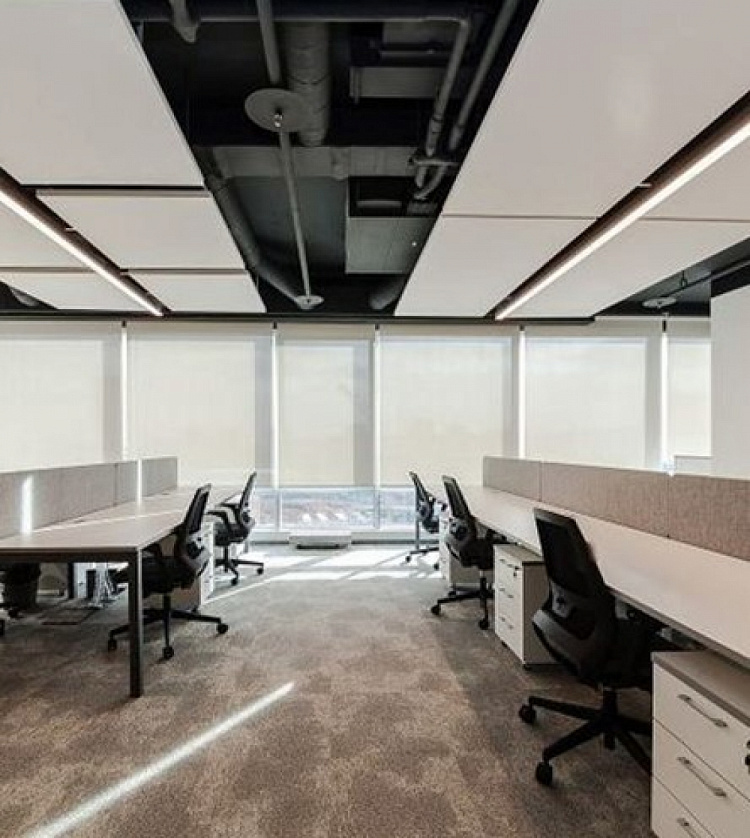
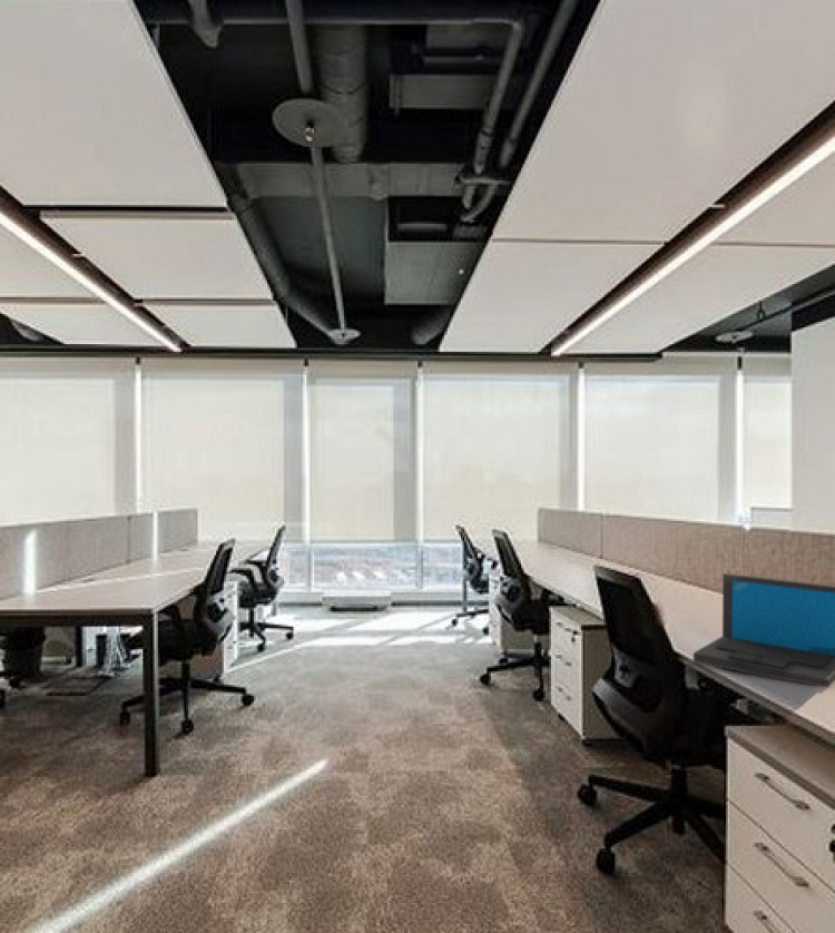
+ laptop [692,571,835,688]
